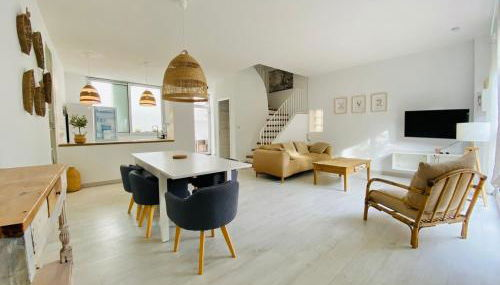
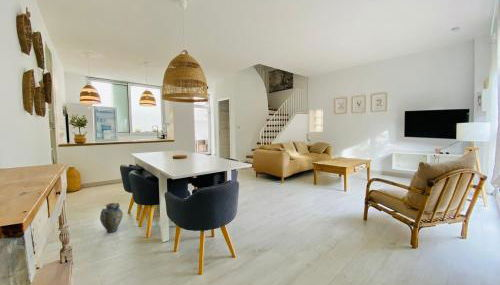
+ ceramic jug [99,202,124,234]
